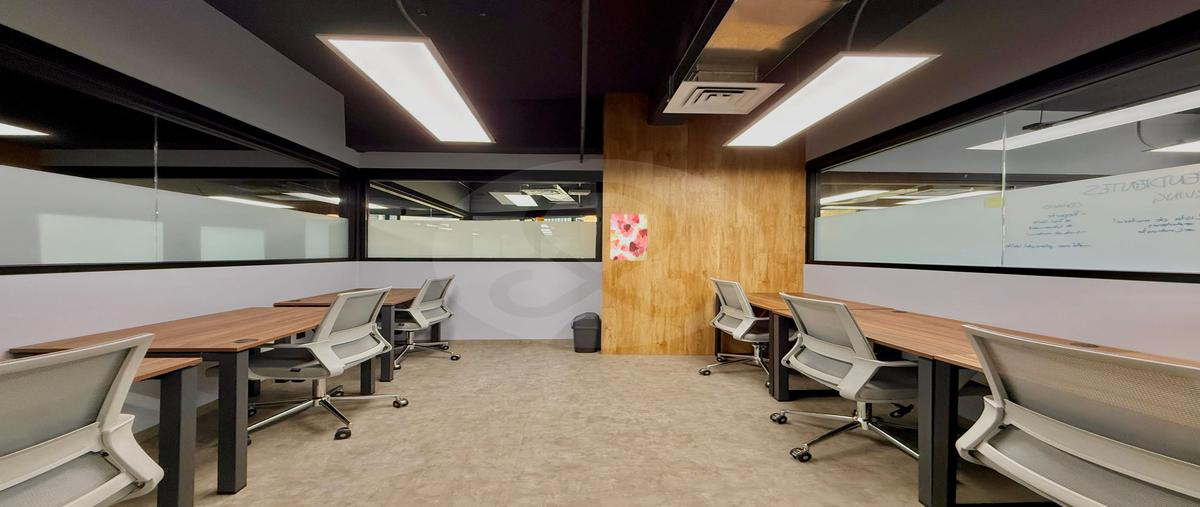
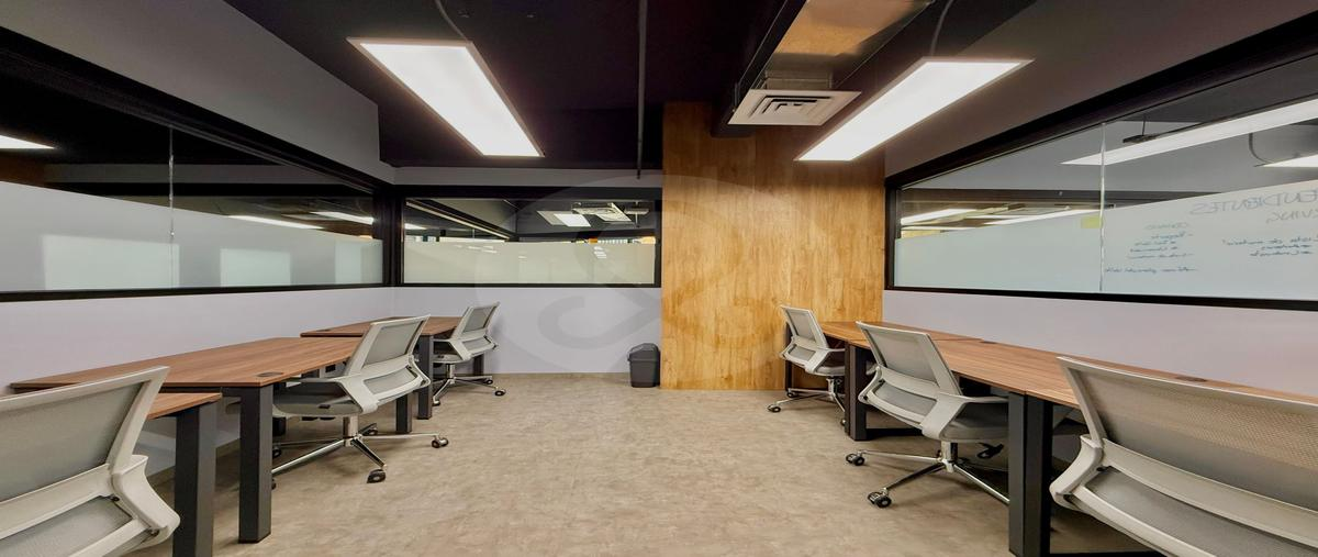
- wall art [609,213,649,262]
